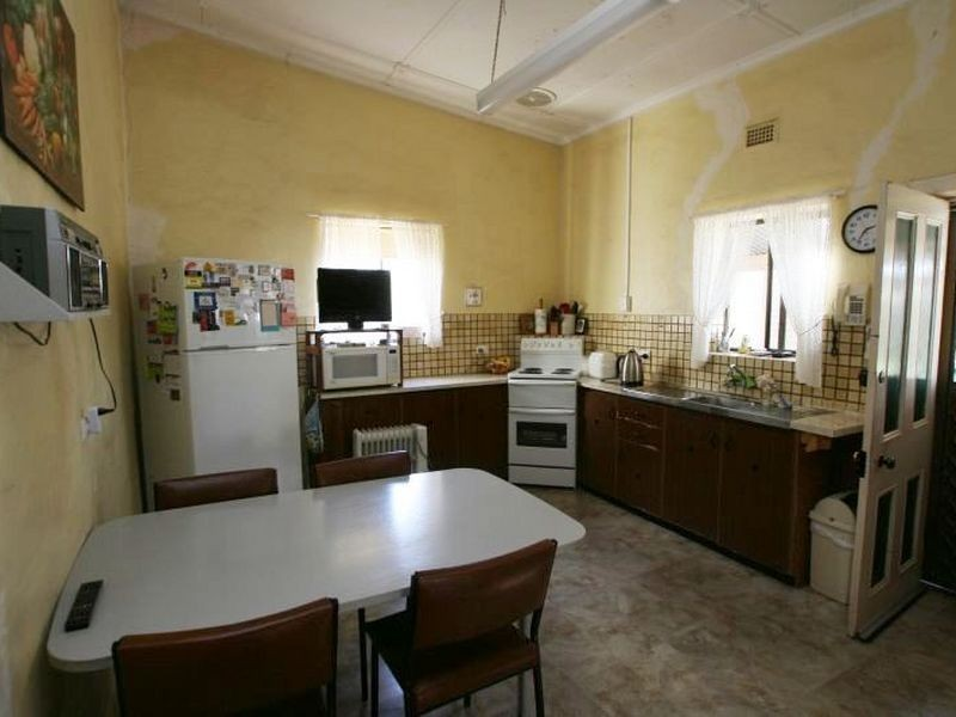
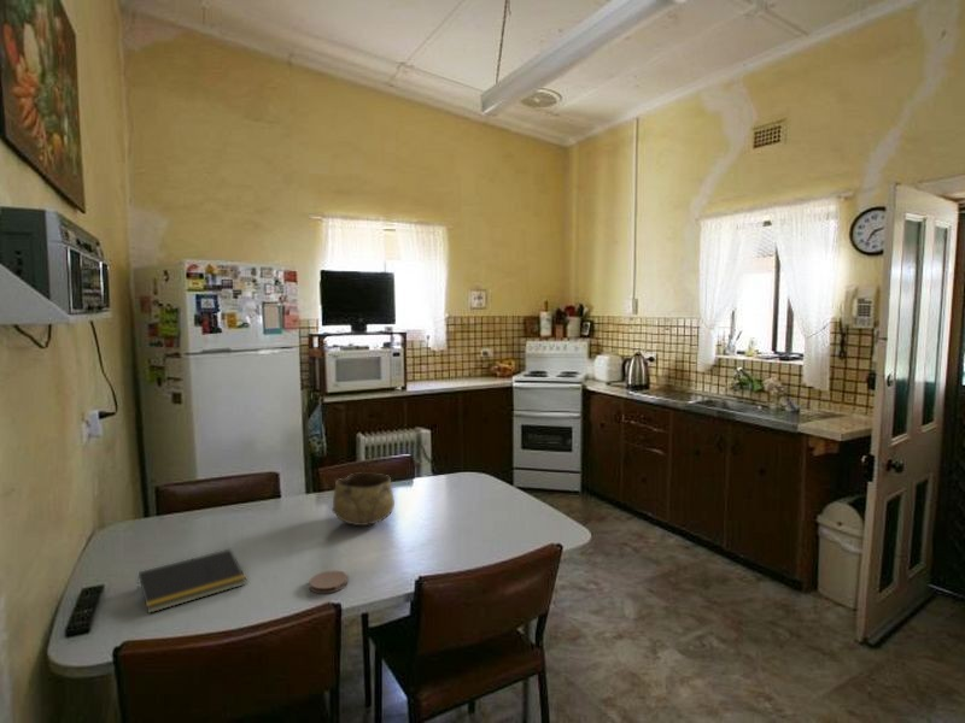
+ coaster [309,570,349,594]
+ decorative bowl [331,471,396,527]
+ notepad [135,548,247,615]
